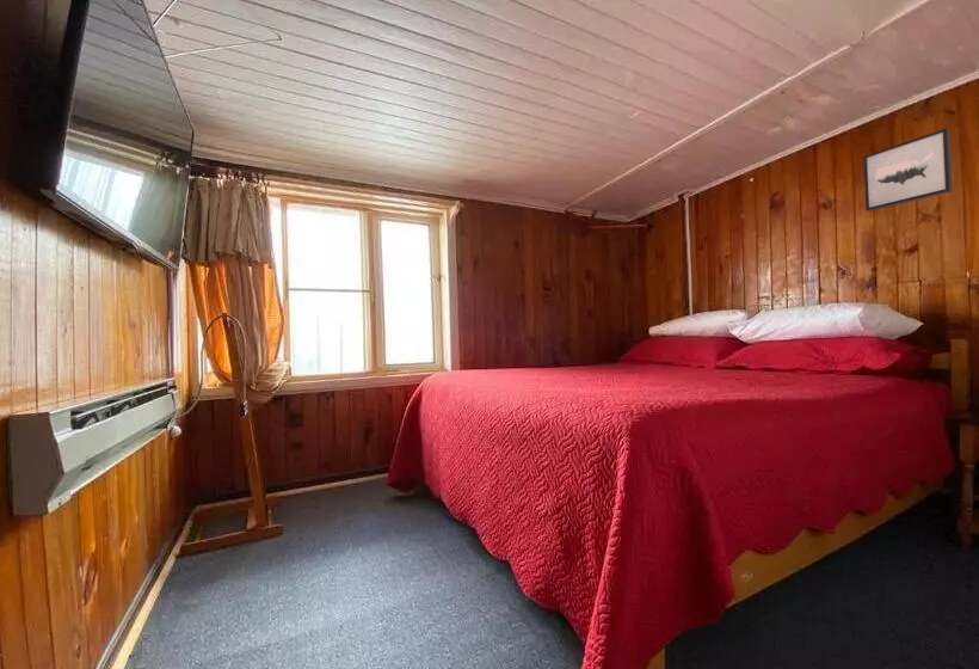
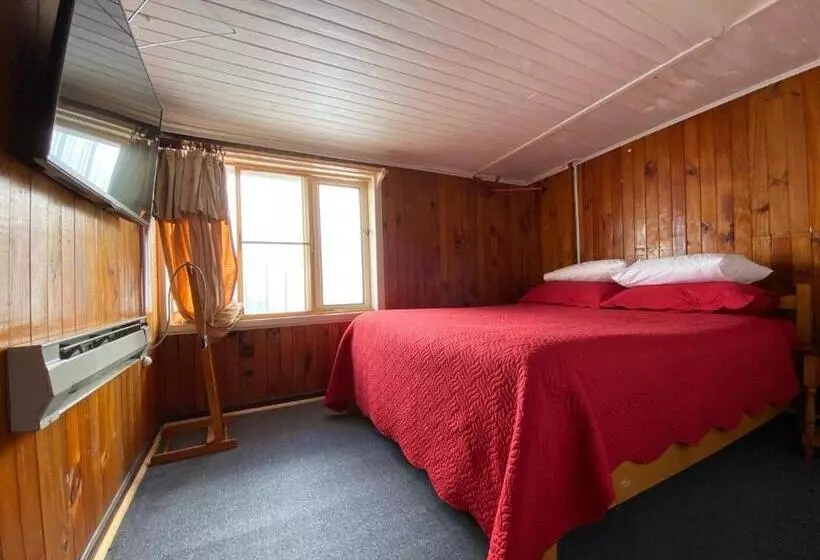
- wall art [862,127,954,213]
